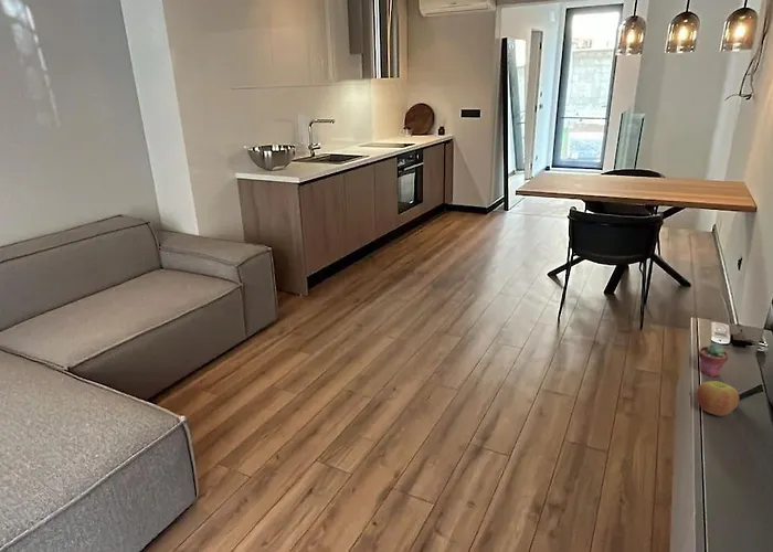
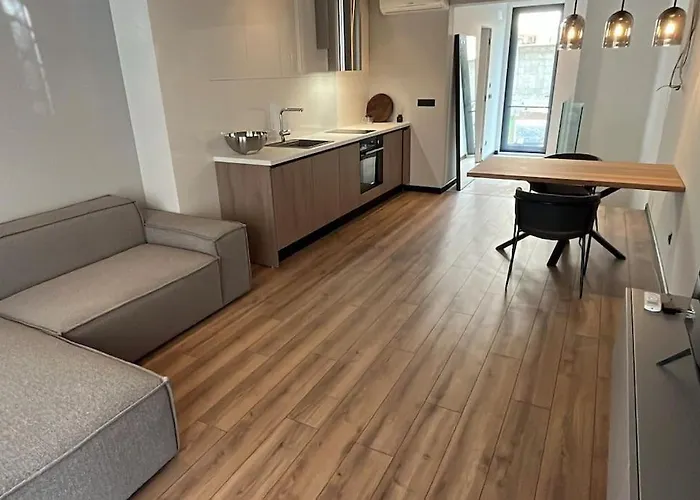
- potted succulent [698,342,730,378]
- apple [696,380,740,417]
